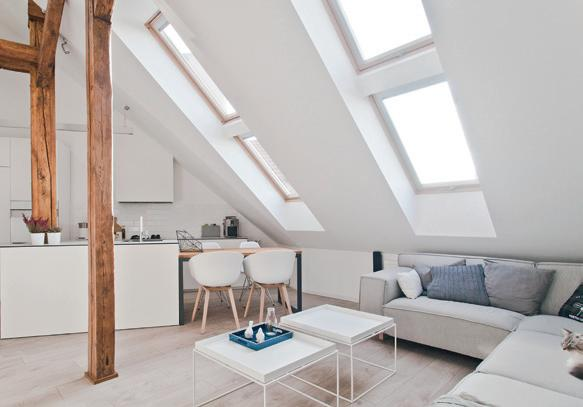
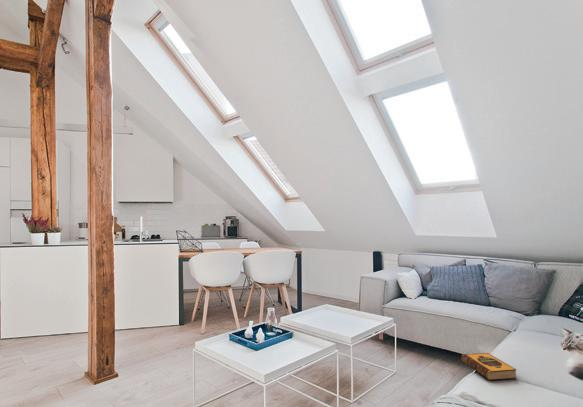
+ hardback book [460,352,517,382]
